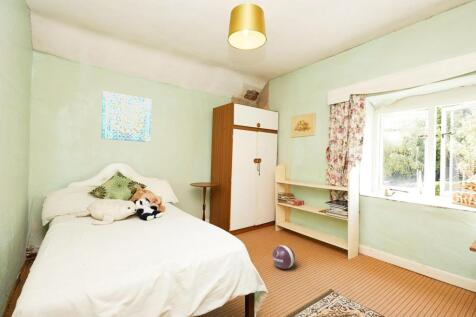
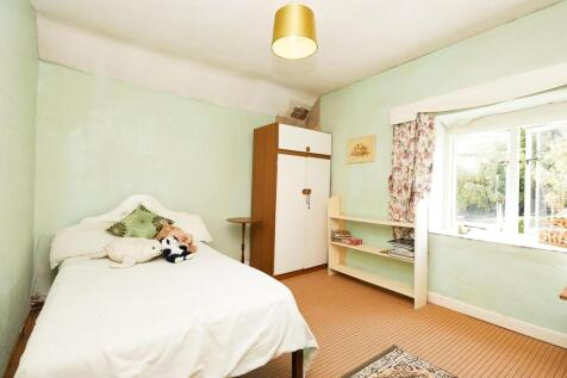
- wall art [100,90,153,143]
- ball [271,244,296,270]
